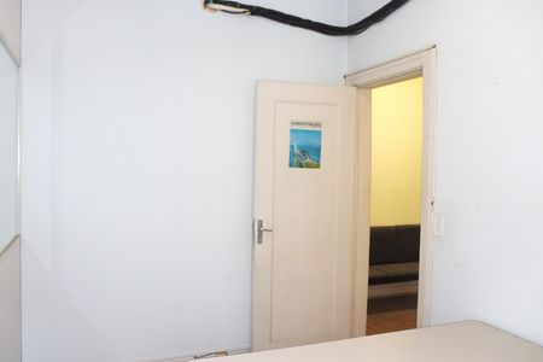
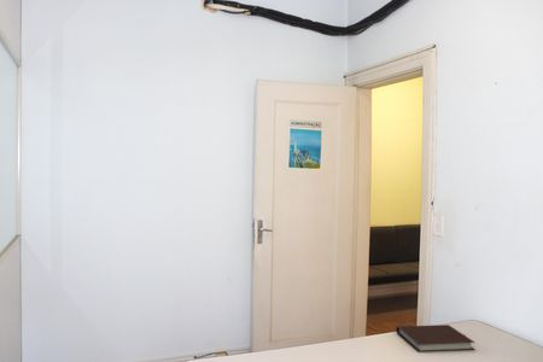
+ notebook [396,323,475,354]
